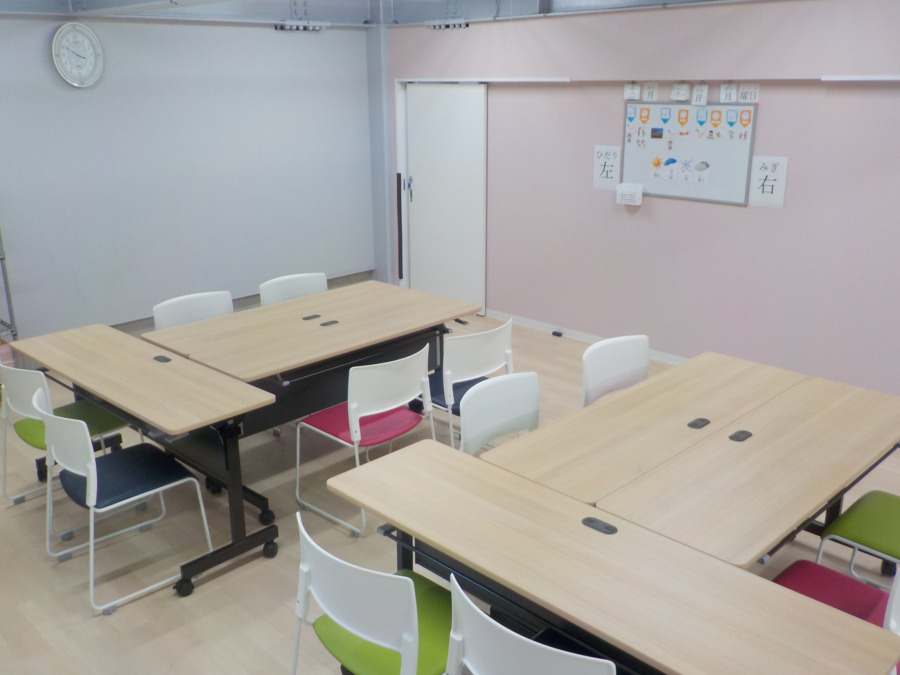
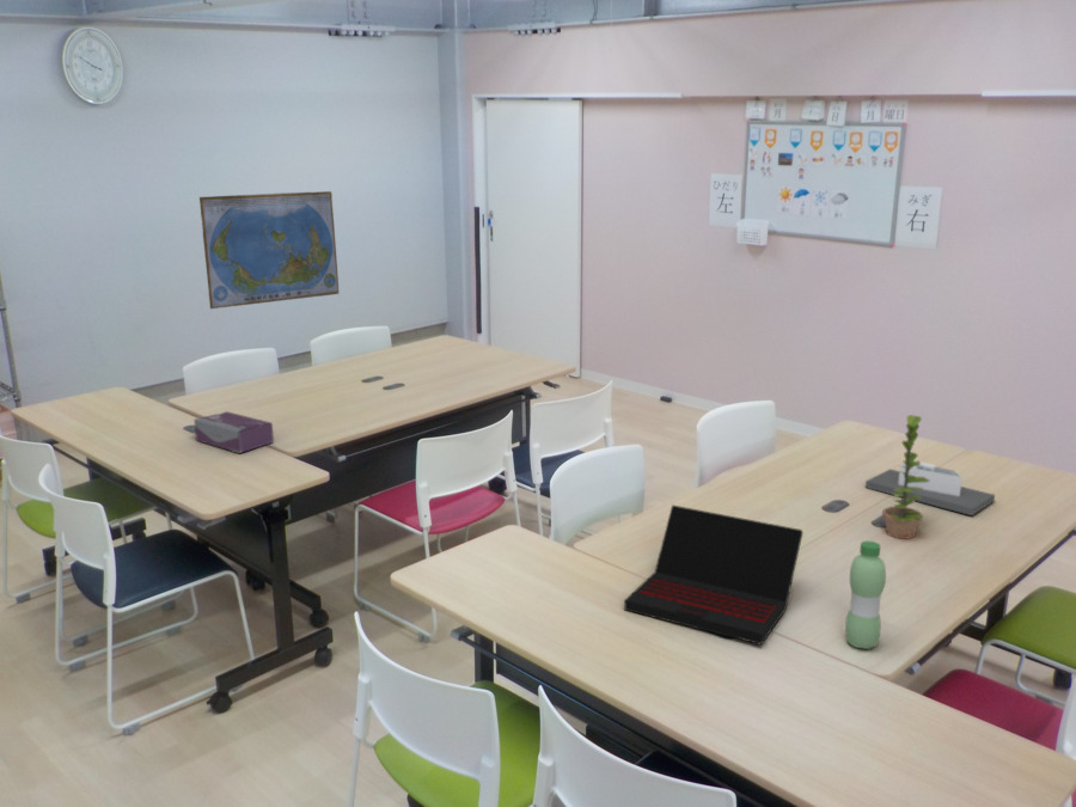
+ laptop [623,503,805,646]
+ plant [881,414,930,540]
+ world map [198,190,340,310]
+ water bottle [844,540,887,650]
+ tissue box [192,410,275,454]
+ architectural model [864,459,996,516]
